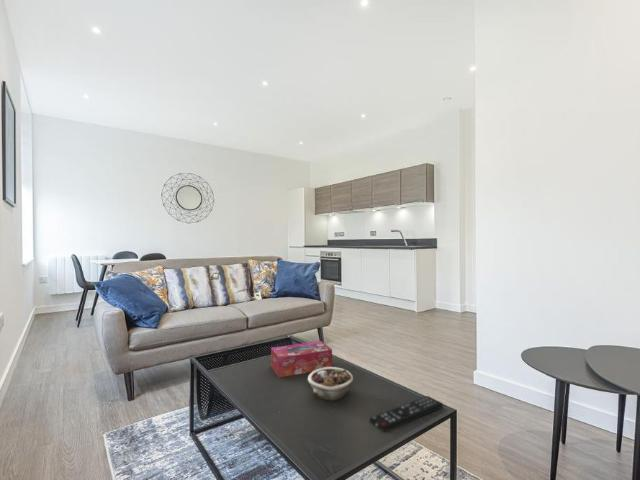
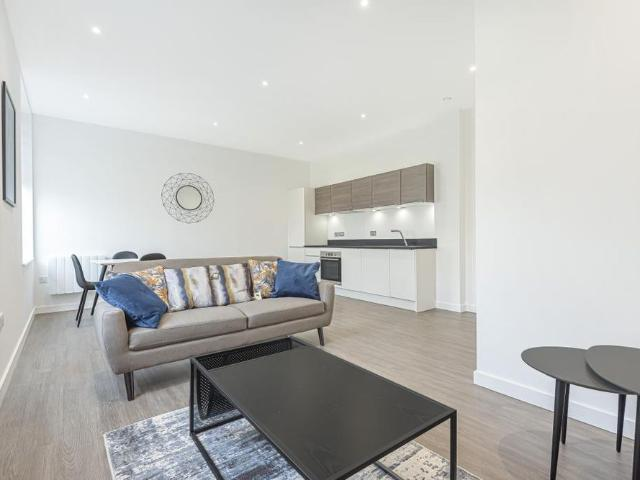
- tissue box [270,340,333,378]
- succulent planter [307,366,354,401]
- remote control [369,395,444,433]
